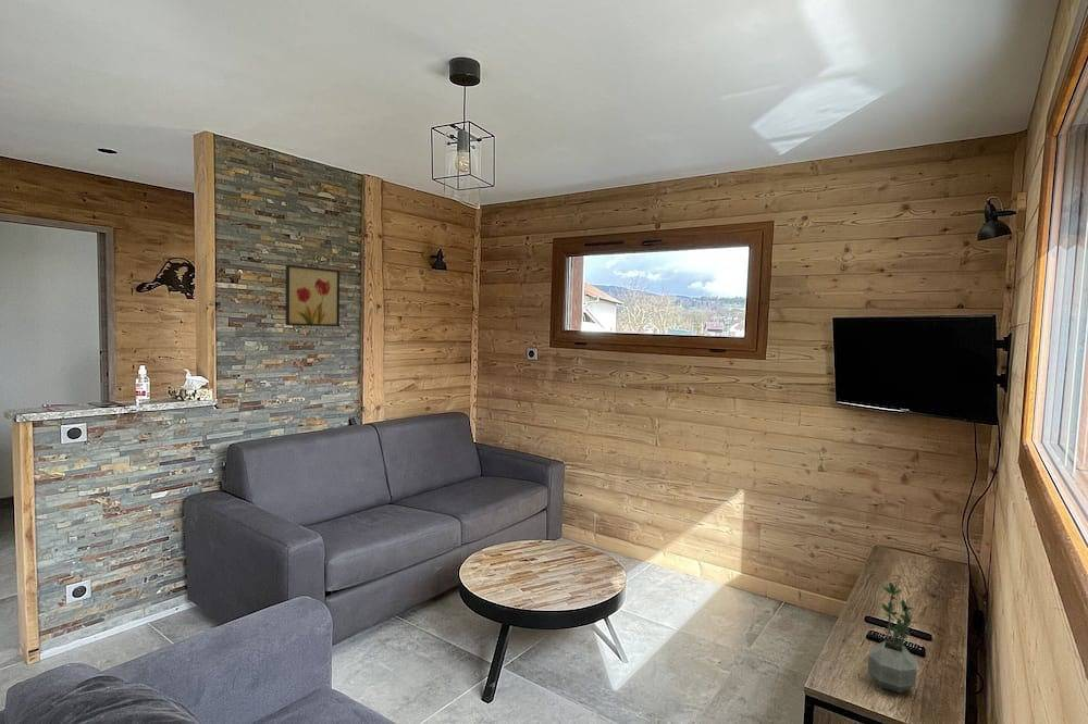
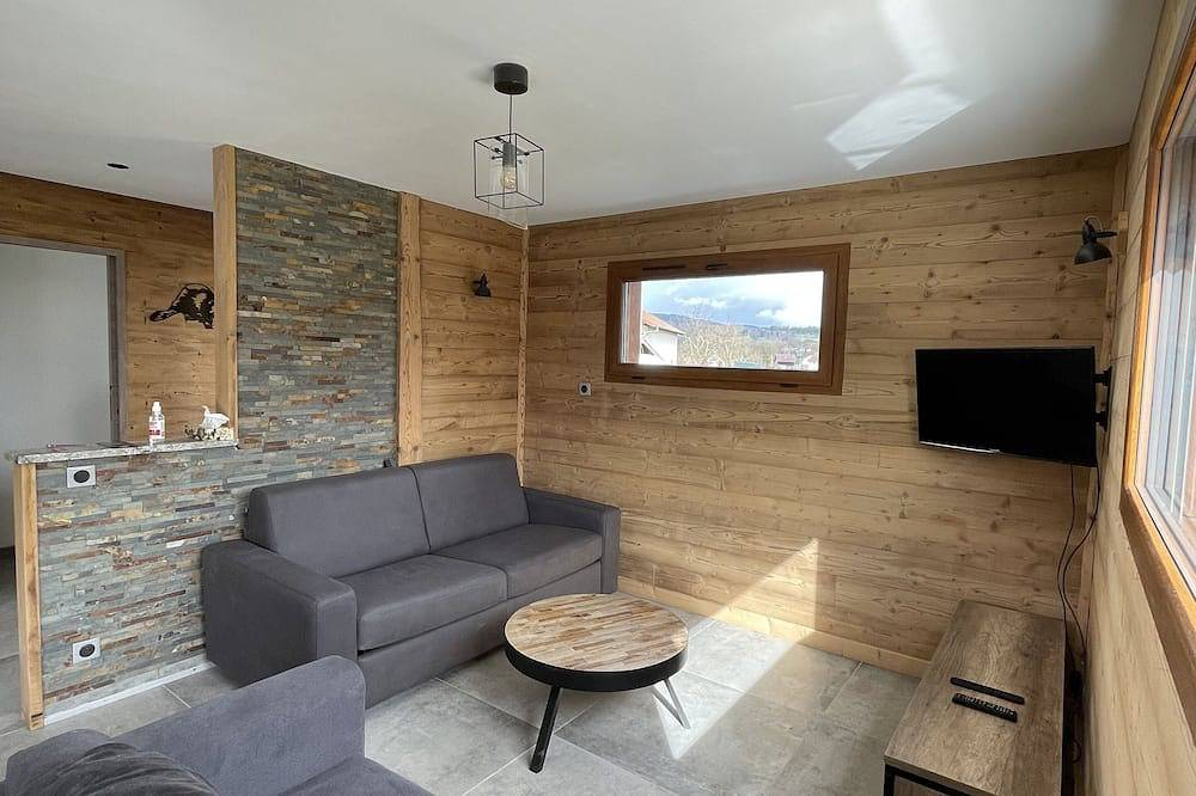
- wall art [285,264,341,327]
- potted plant [867,581,918,694]
